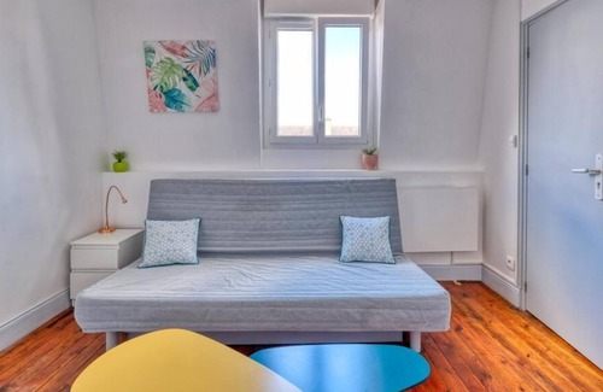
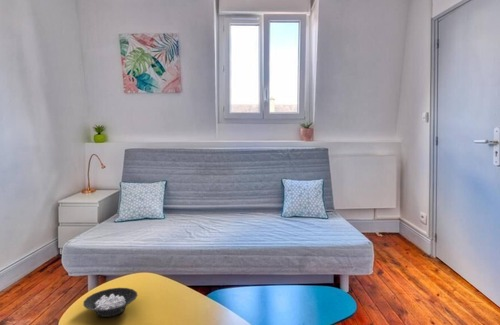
+ cereal bowl [82,287,138,318]
